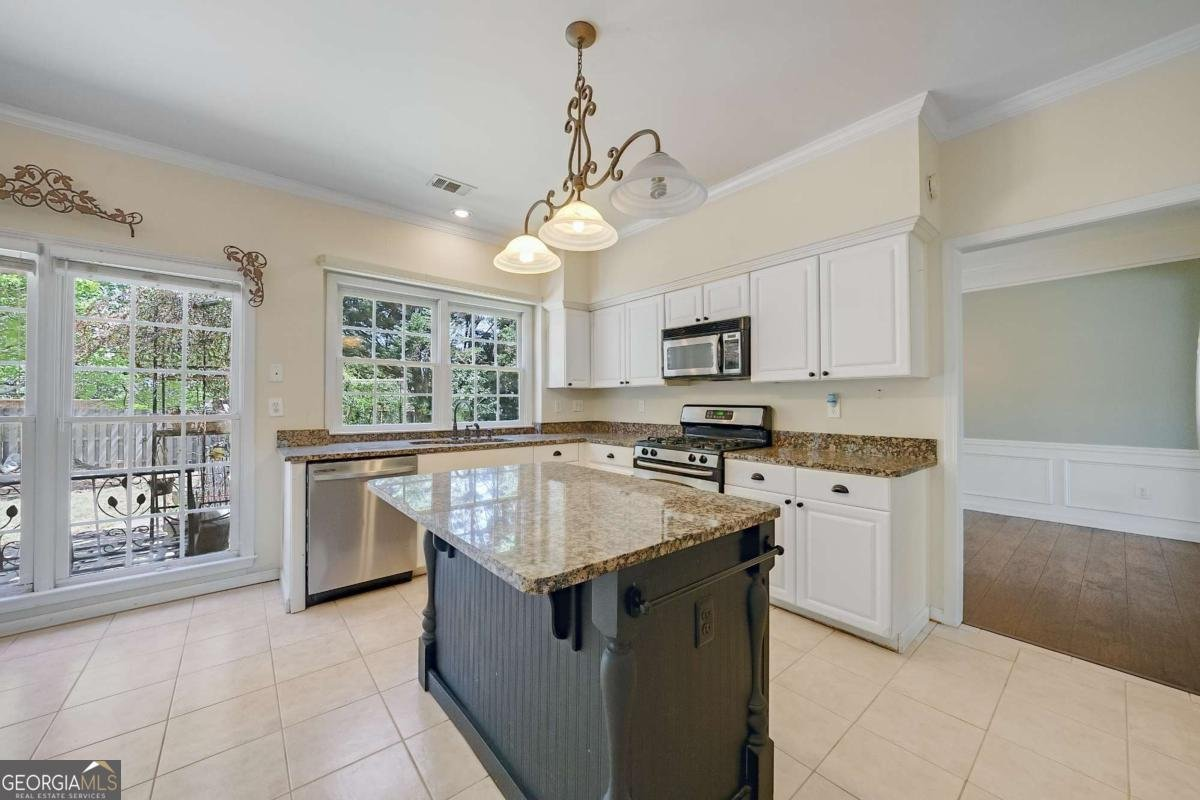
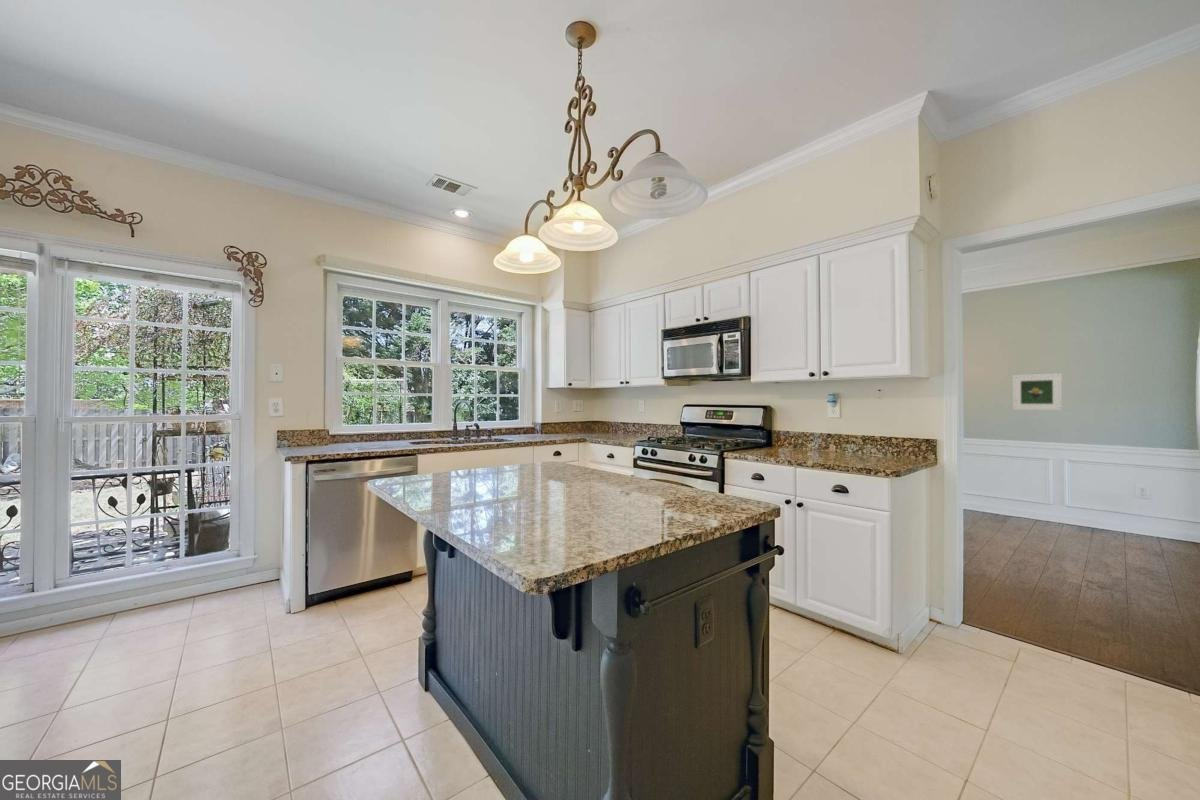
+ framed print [1012,372,1063,411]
